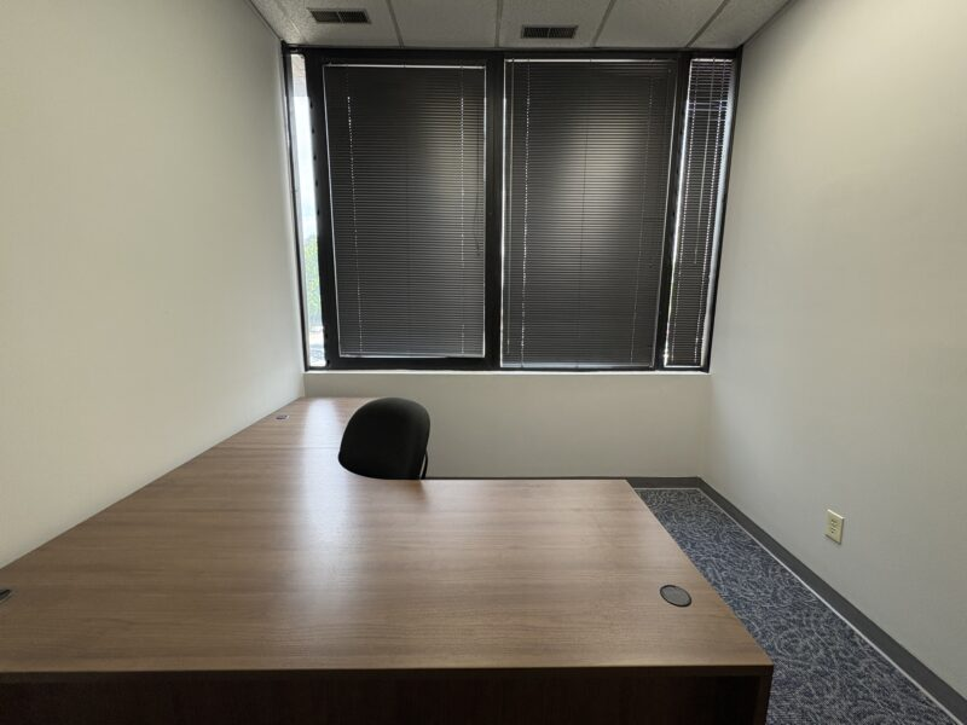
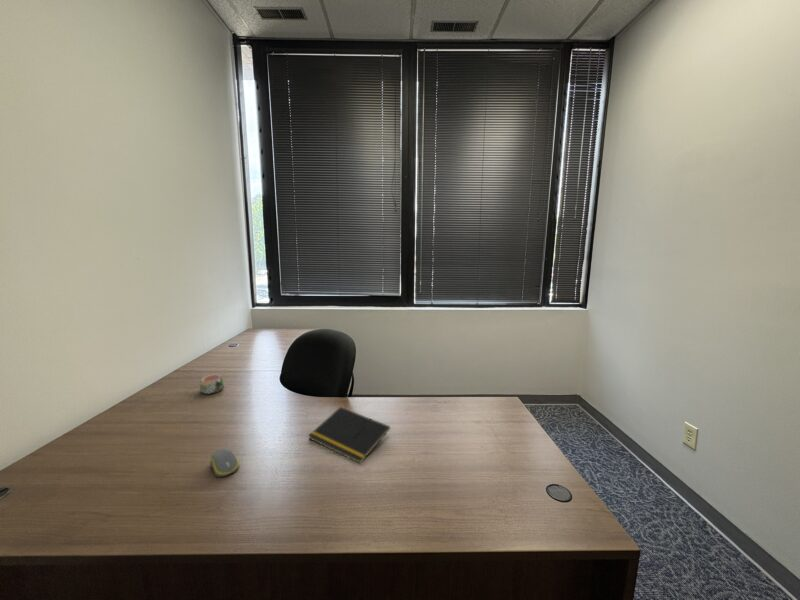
+ mug [199,374,225,395]
+ computer mouse [209,448,240,478]
+ notepad [307,406,391,464]
